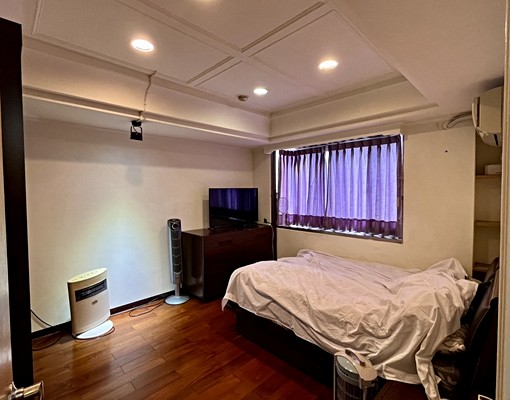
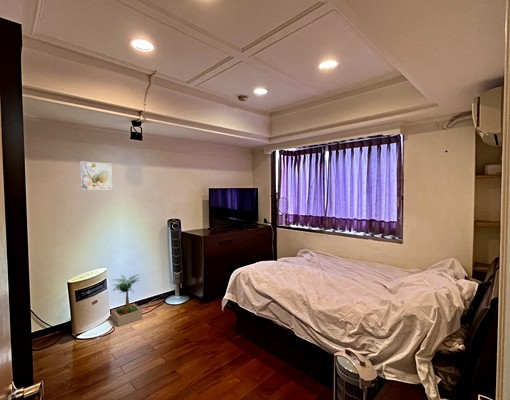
+ potted plant [110,274,143,327]
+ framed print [79,161,113,190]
